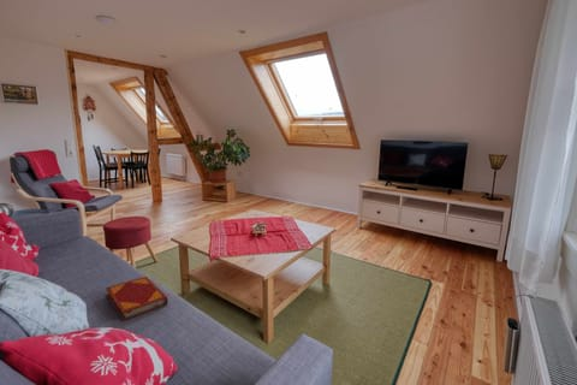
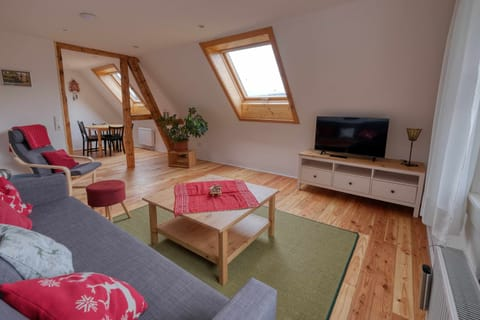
- hardback book [105,276,169,321]
